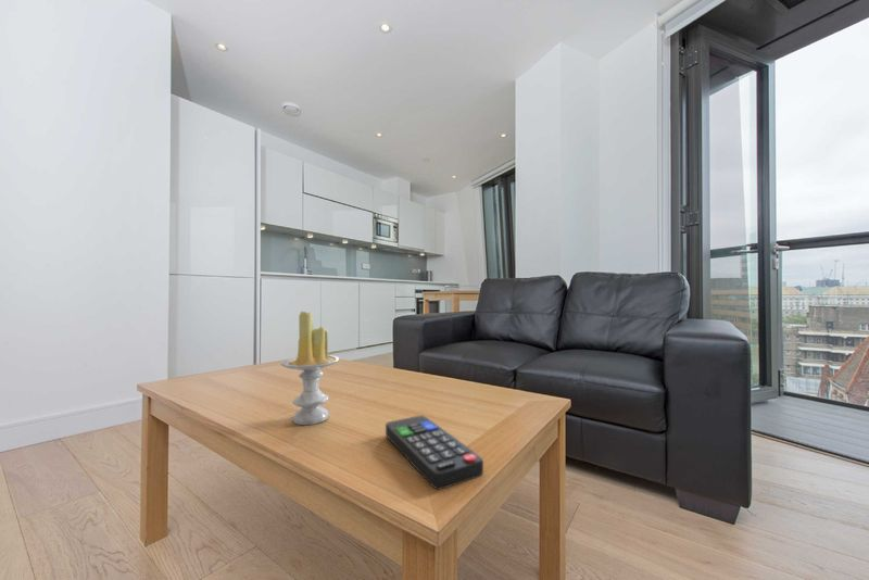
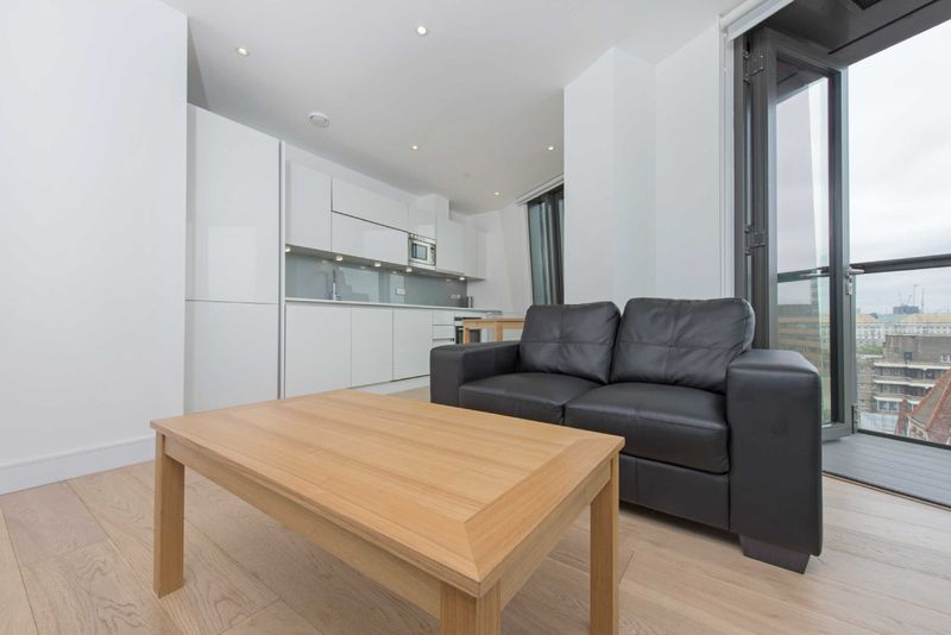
- remote control [385,415,484,490]
- candle [280,311,340,426]
